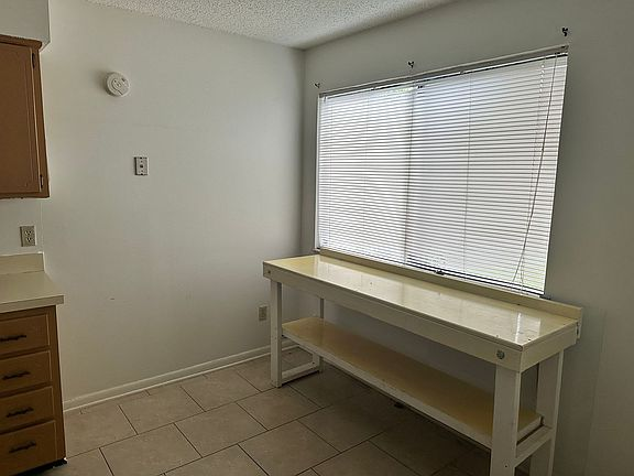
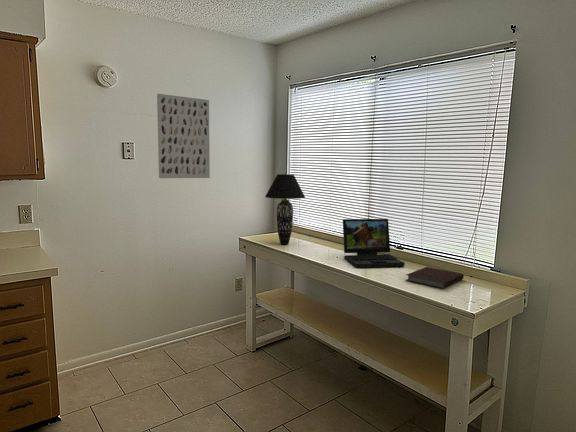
+ table lamp [264,173,306,246]
+ wall art [156,93,211,179]
+ notebook [404,266,465,290]
+ laptop [342,218,406,269]
